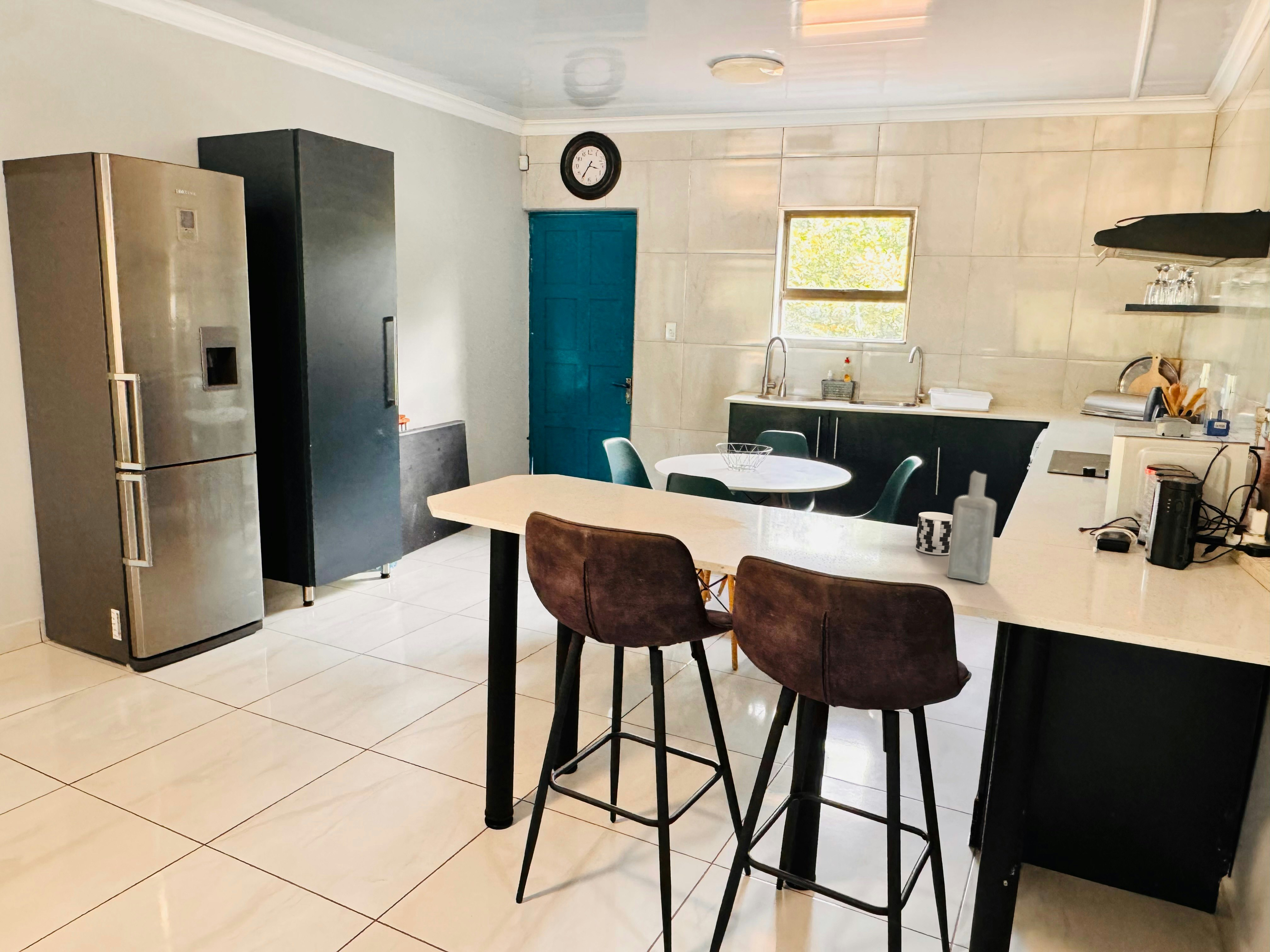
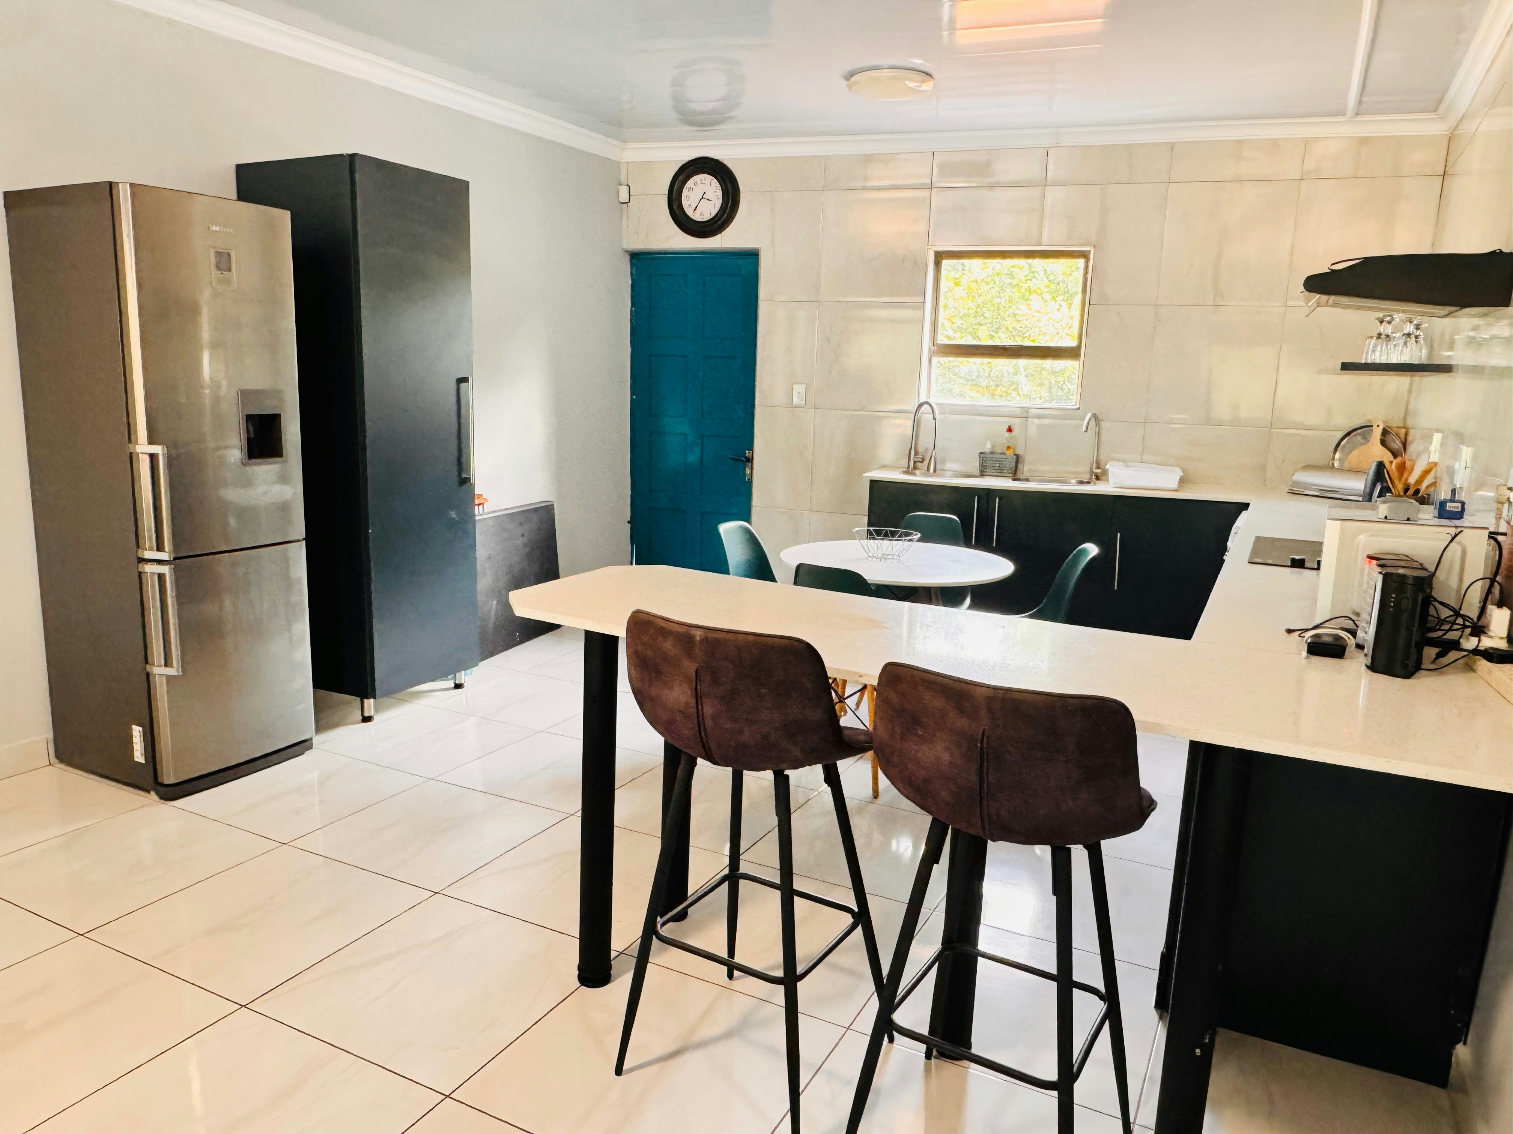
- cup [915,512,953,555]
- bottle [947,471,997,584]
